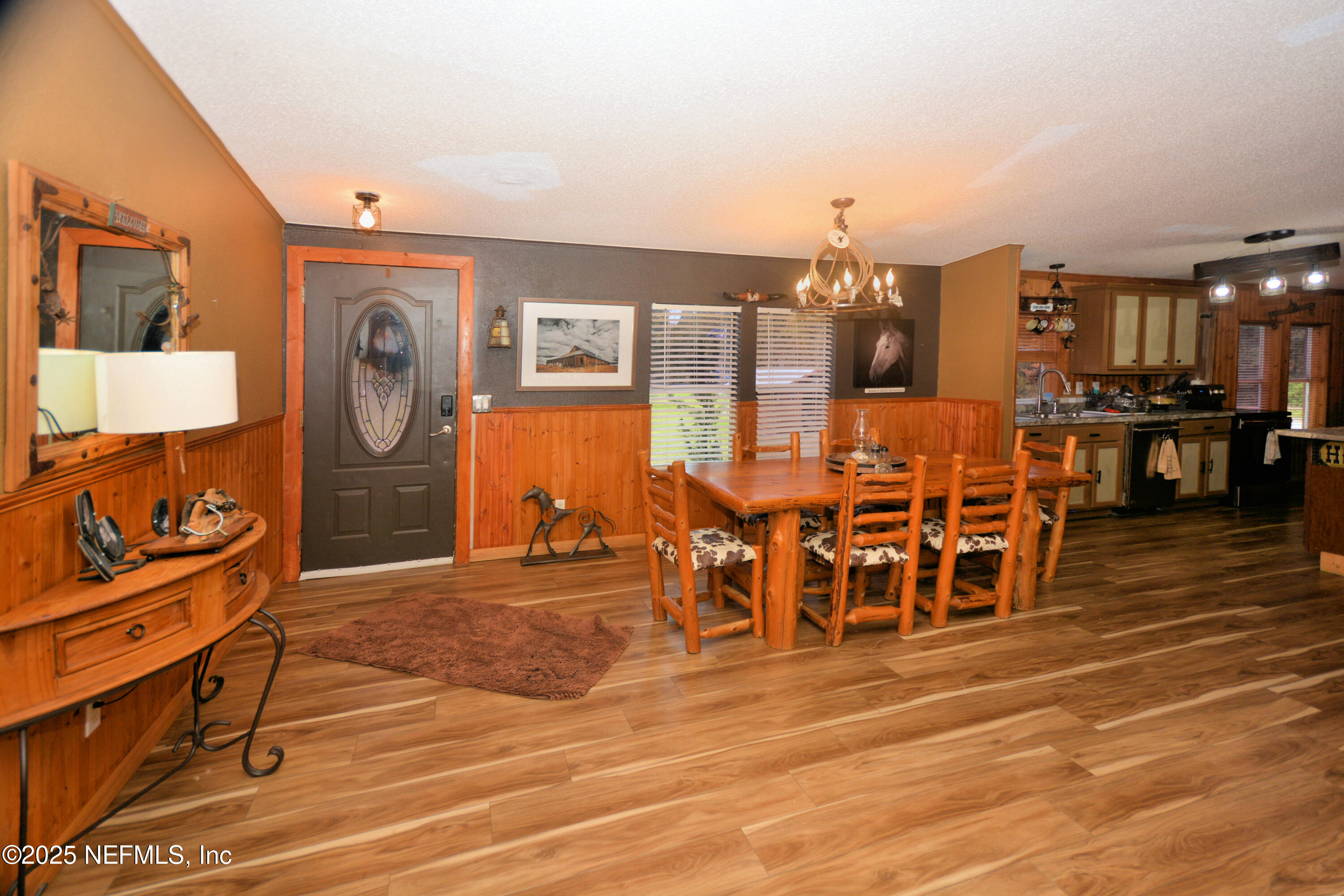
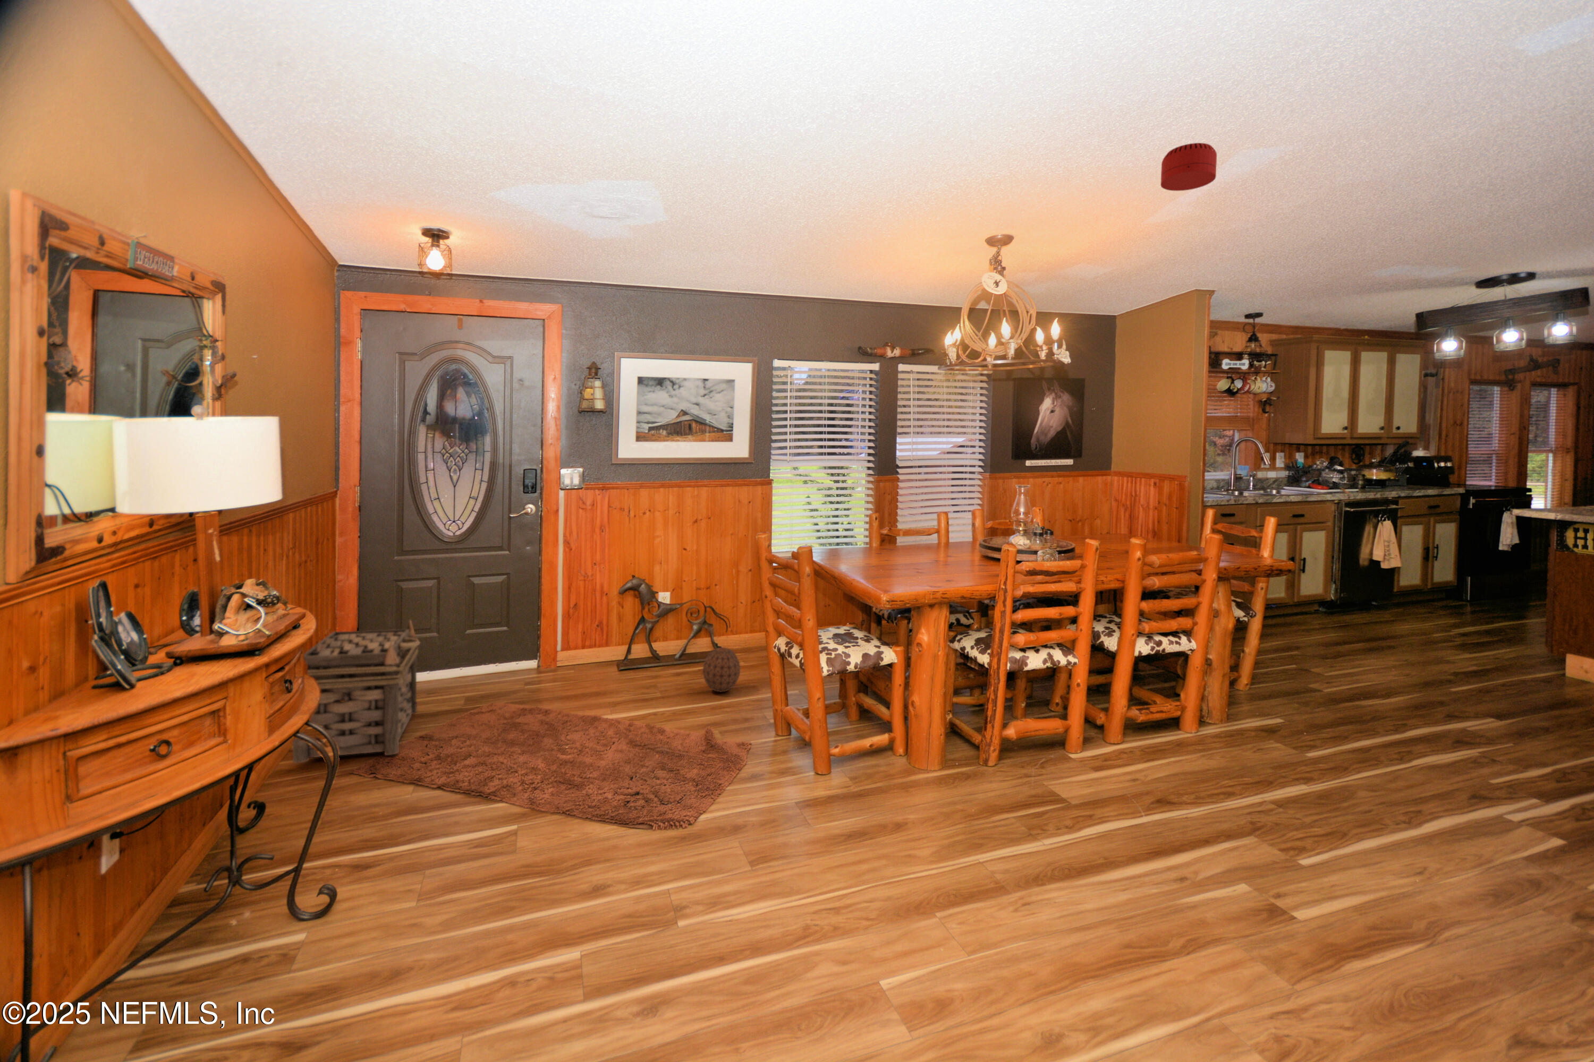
+ decorative ball [702,647,741,693]
+ basket [292,619,421,764]
+ smoke detector [1160,142,1217,192]
